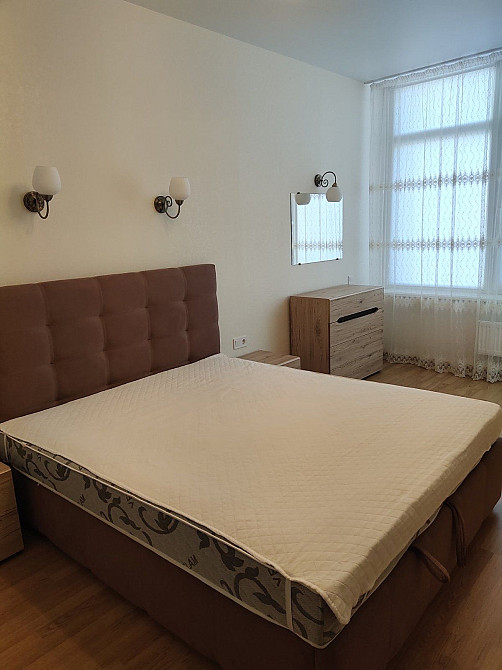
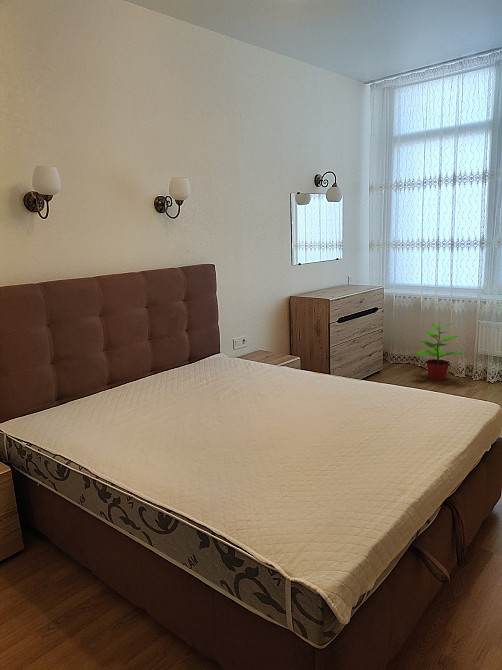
+ potted plant [413,321,464,381]
